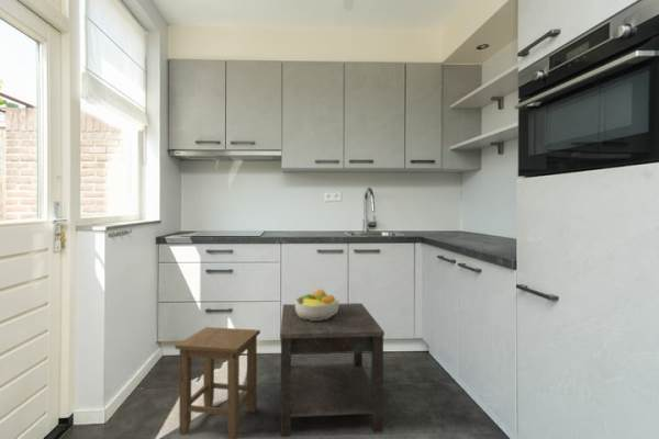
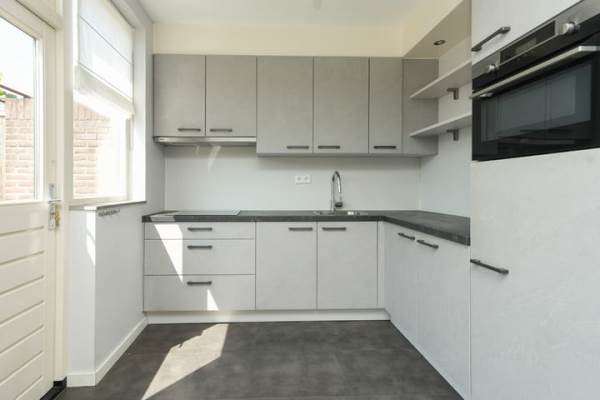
- side table [279,302,386,438]
- stool [175,326,261,439]
- fruit bowl [293,288,339,320]
